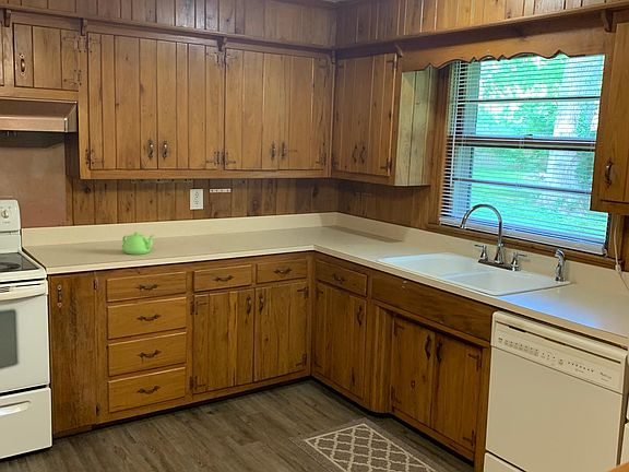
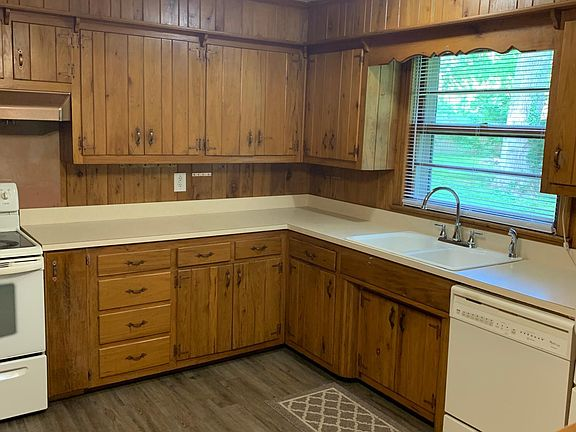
- teapot [120,232,155,256]
